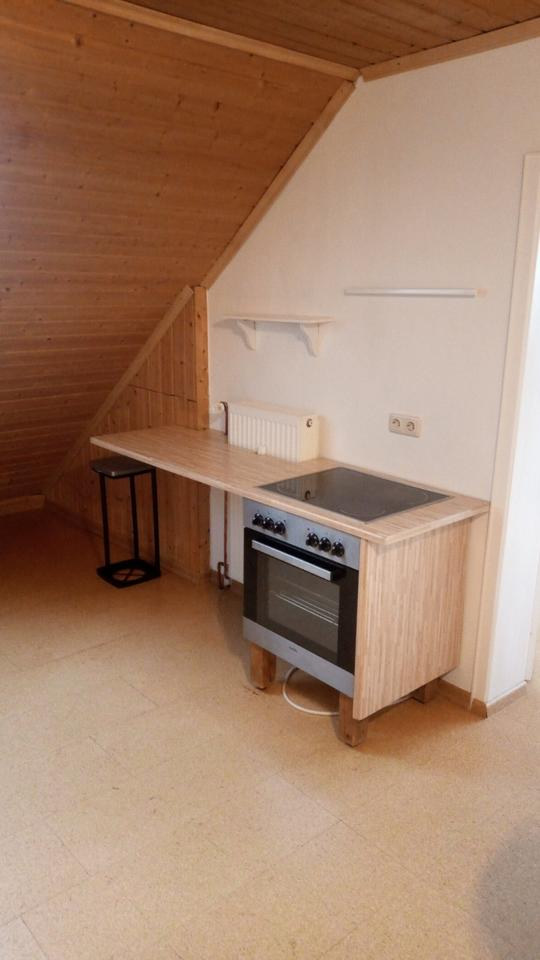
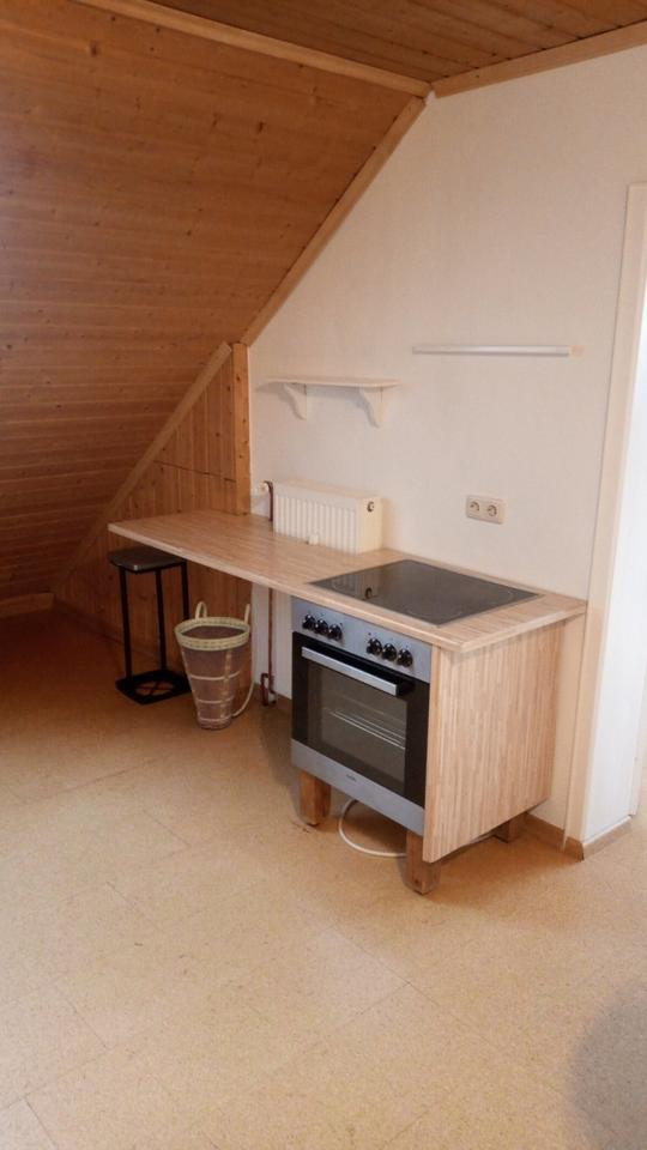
+ basket [174,600,258,731]
